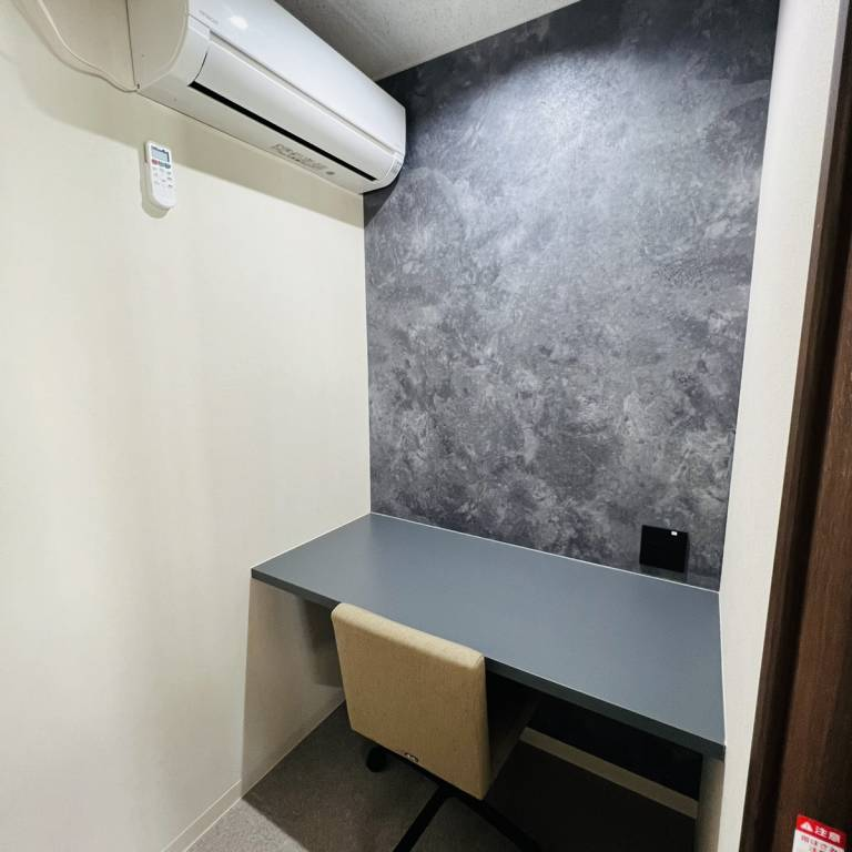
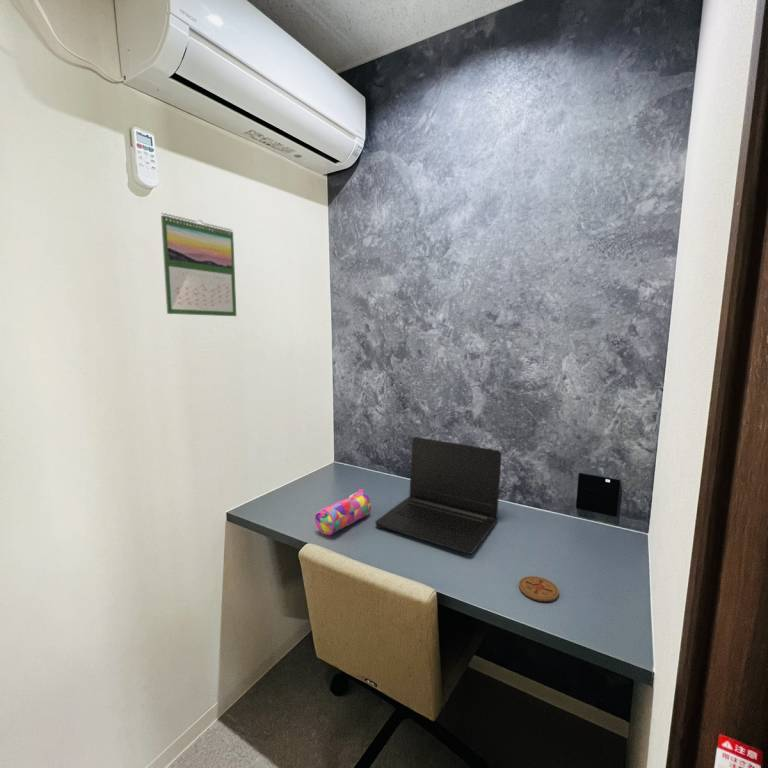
+ laptop [374,436,503,555]
+ calendar [160,212,237,317]
+ coaster [518,575,560,602]
+ pencil case [314,488,372,536]
